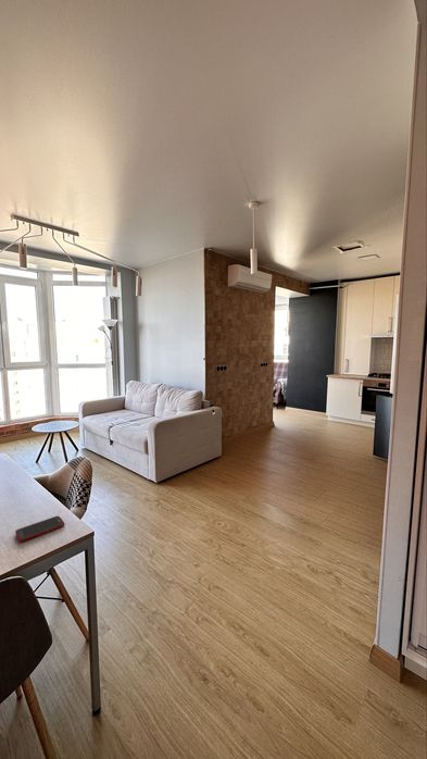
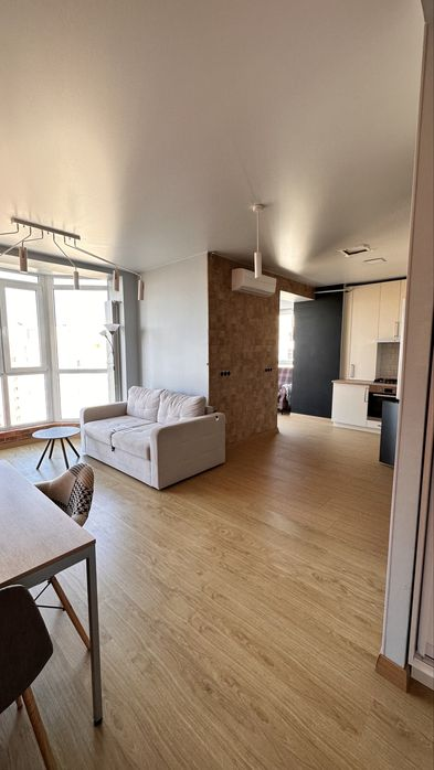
- cell phone [14,515,65,543]
